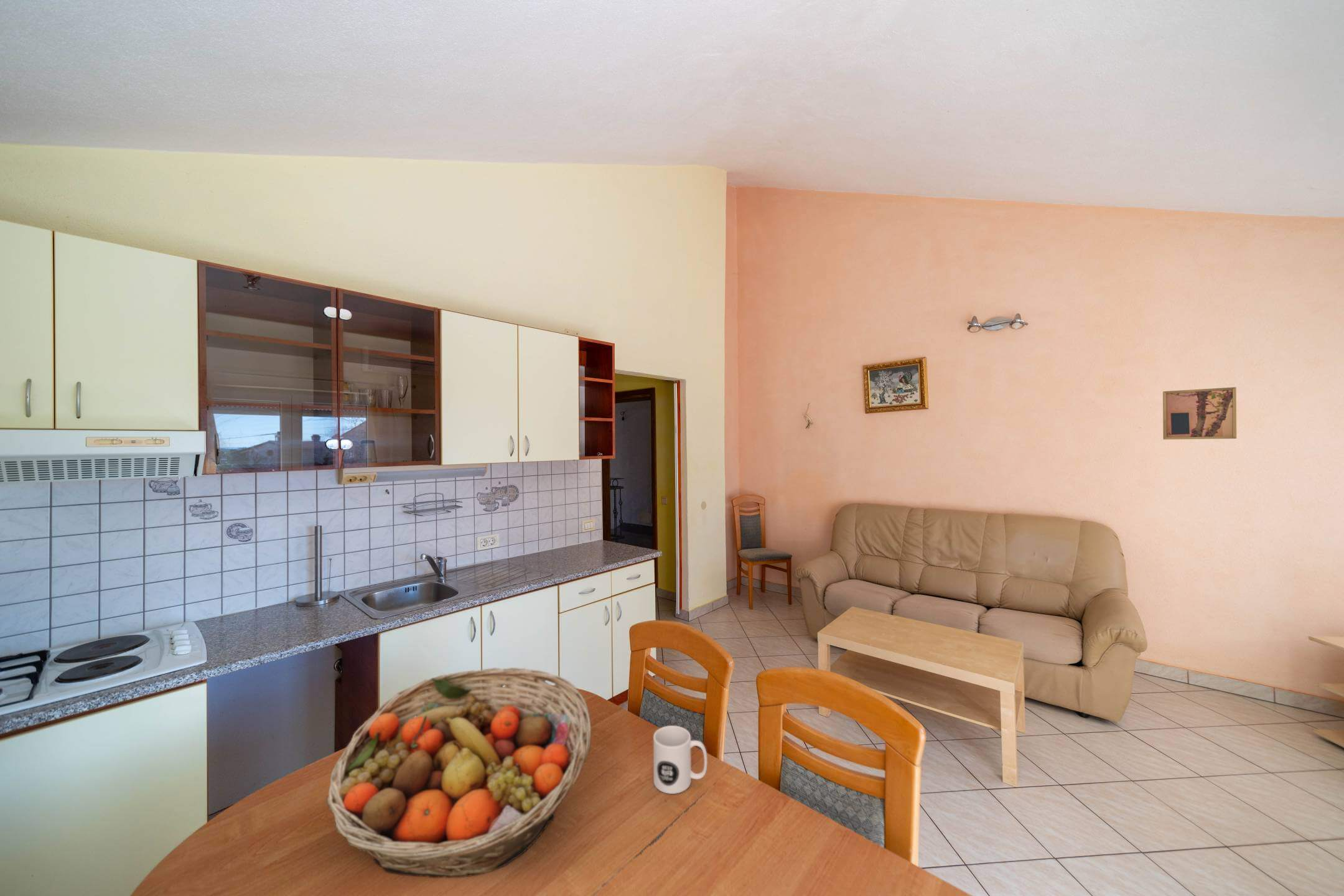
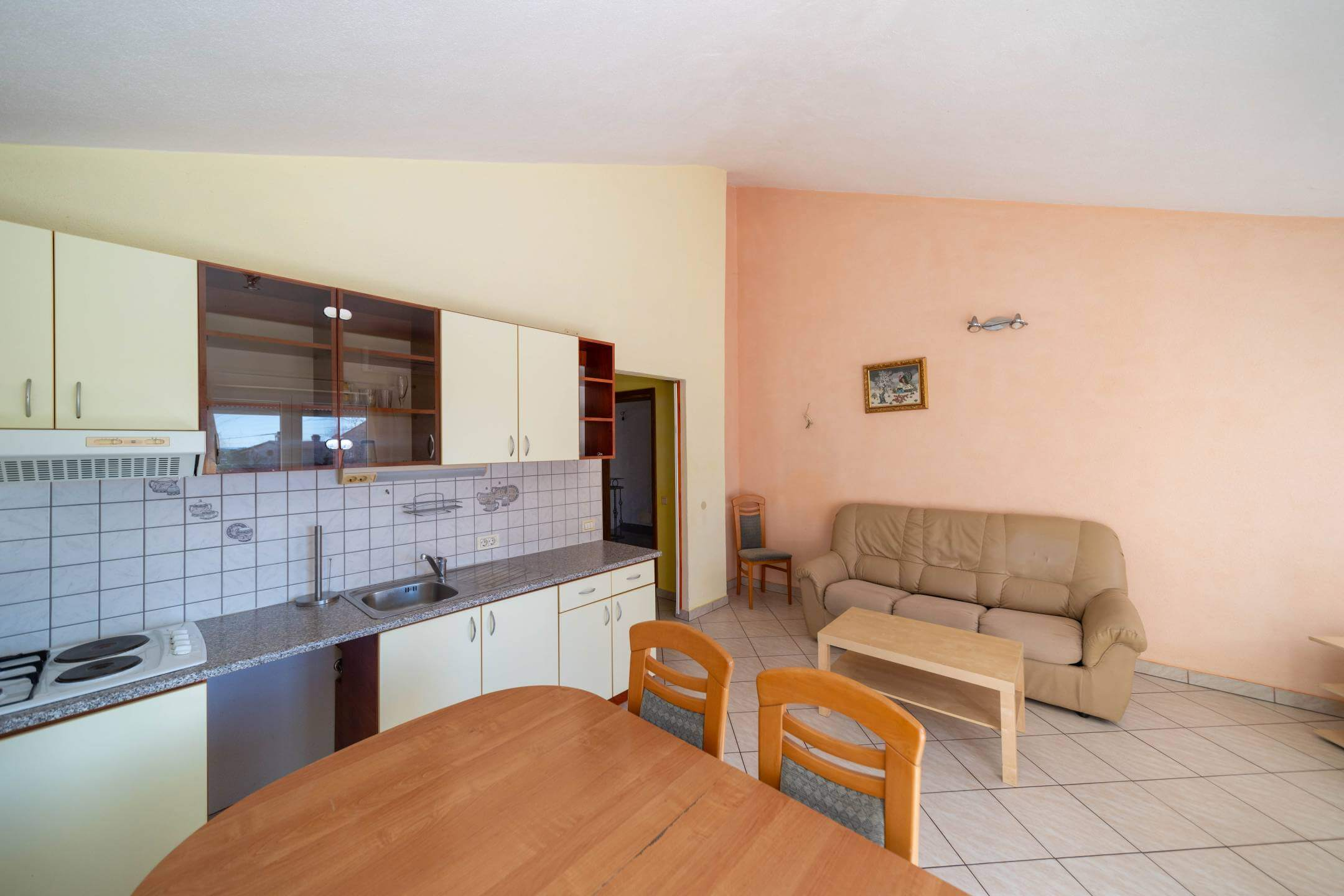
- mug [653,725,708,795]
- fruit basket [325,667,592,879]
- wall art [1162,386,1237,440]
